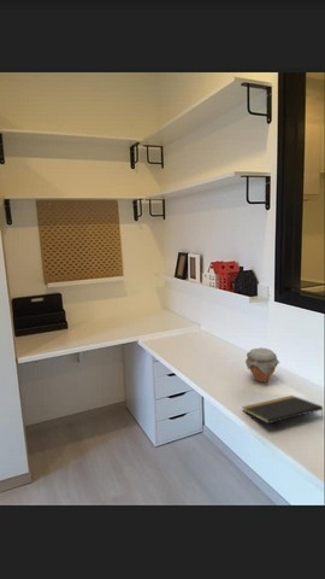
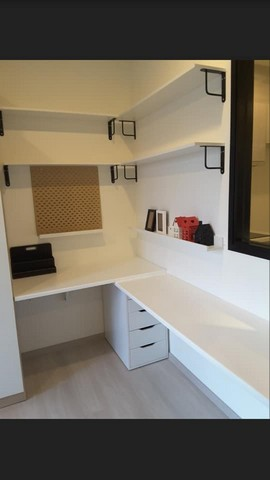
- jar [244,346,280,384]
- notepad [241,394,324,425]
